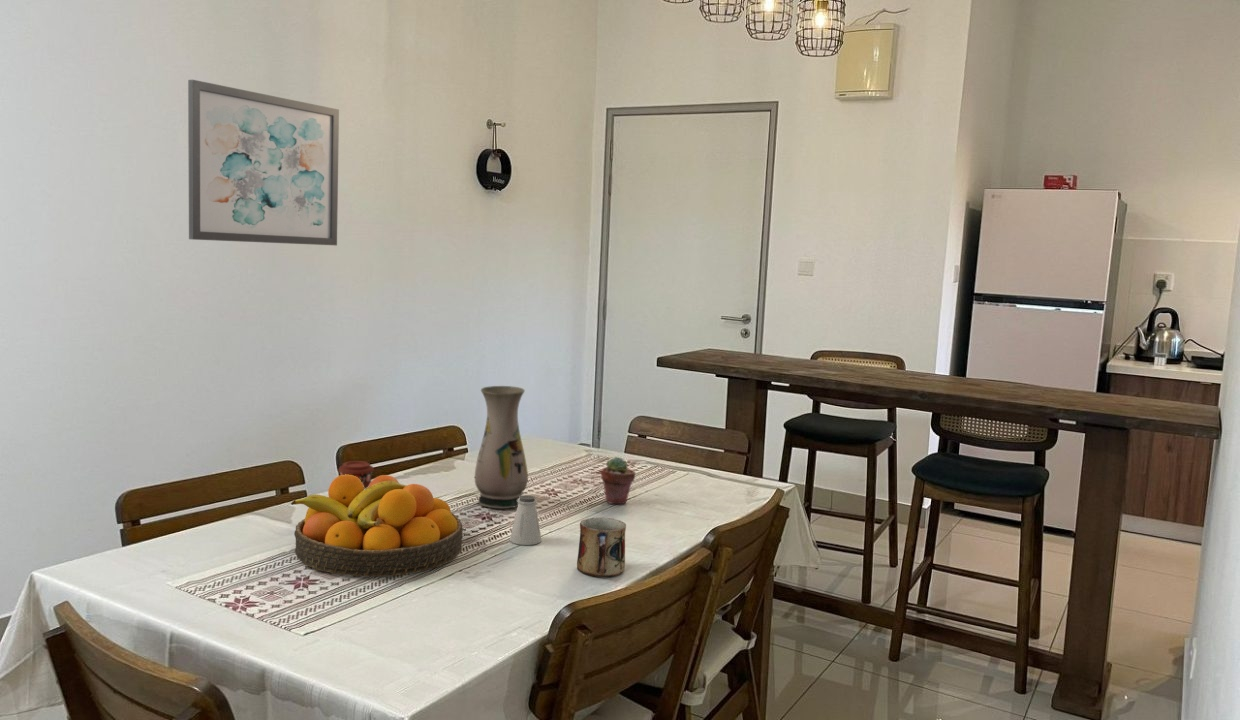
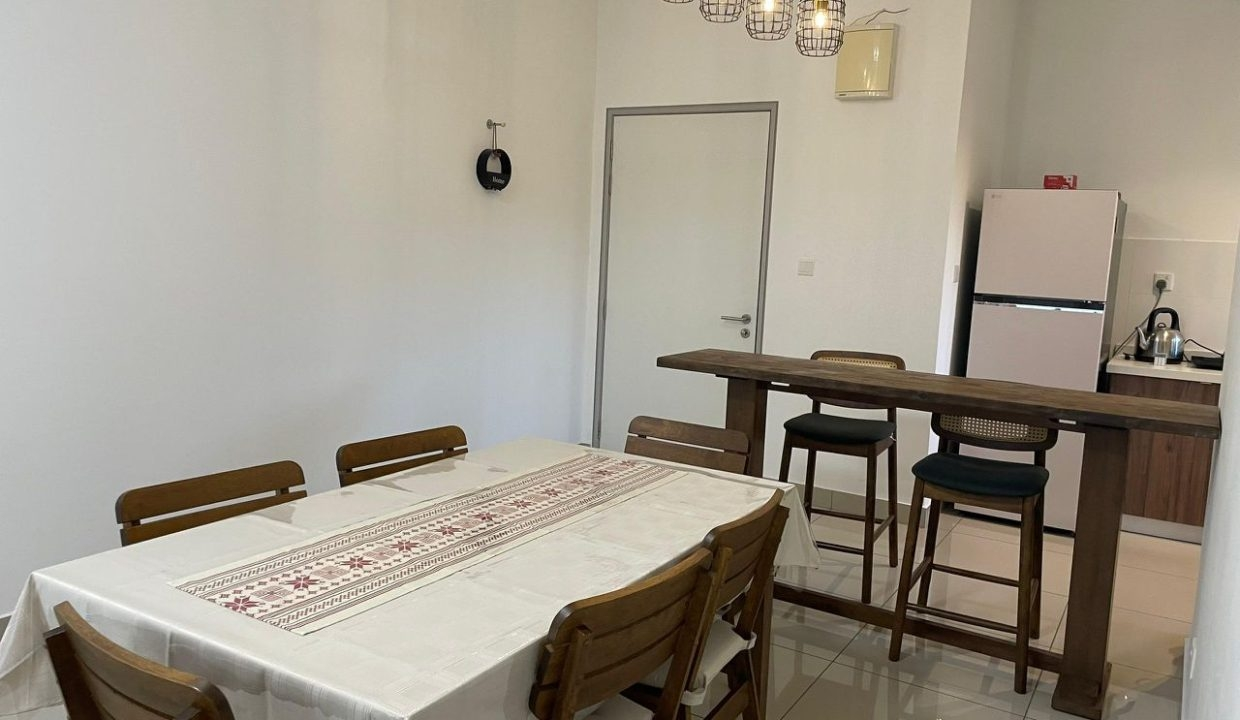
- vase [474,385,529,510]
- saltshaker [509,494,542,546]
- wall art [187,79,340,247]
- fruit bowl [290,474,464,577]
- potted succulent [600,456,637,505]
- coffee cup [337,460,375,490]
- mug [576,516,627,578]
